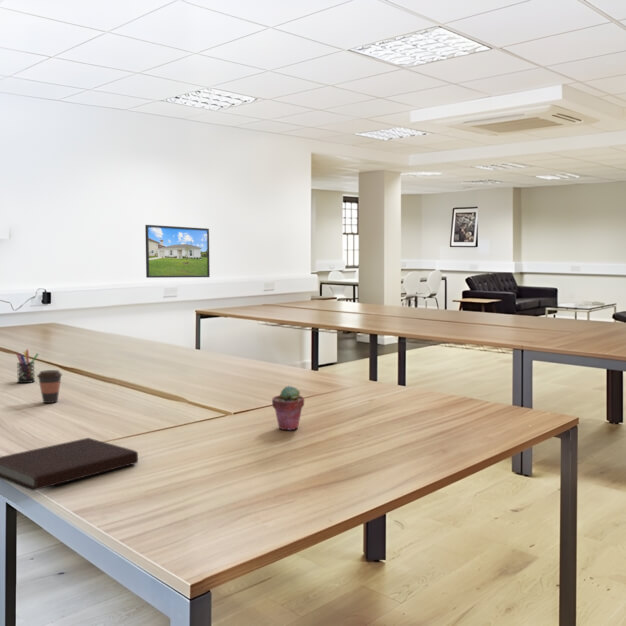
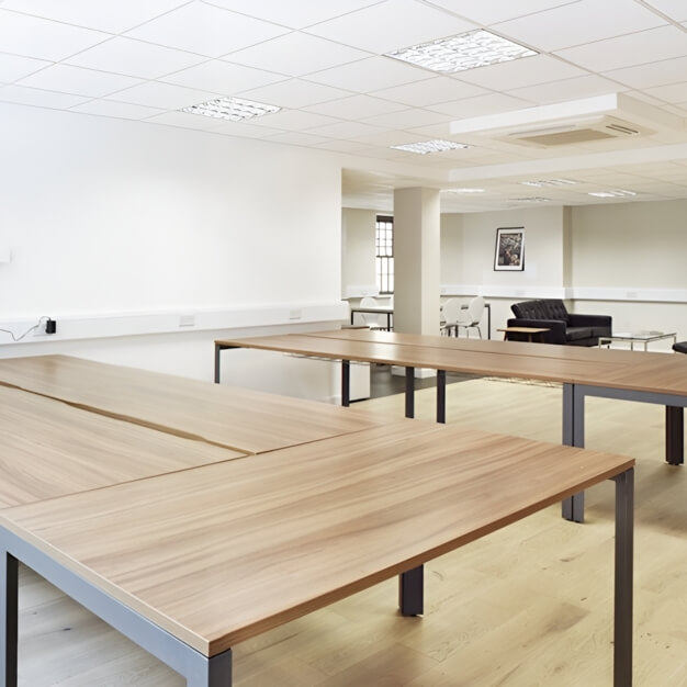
- notebook [0,437,139,492]
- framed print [144,224,211,279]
- pen holder [15,348,40,384]
- coffee cup [36,369,63,404]
- potted succulent [271,385,305,431]
